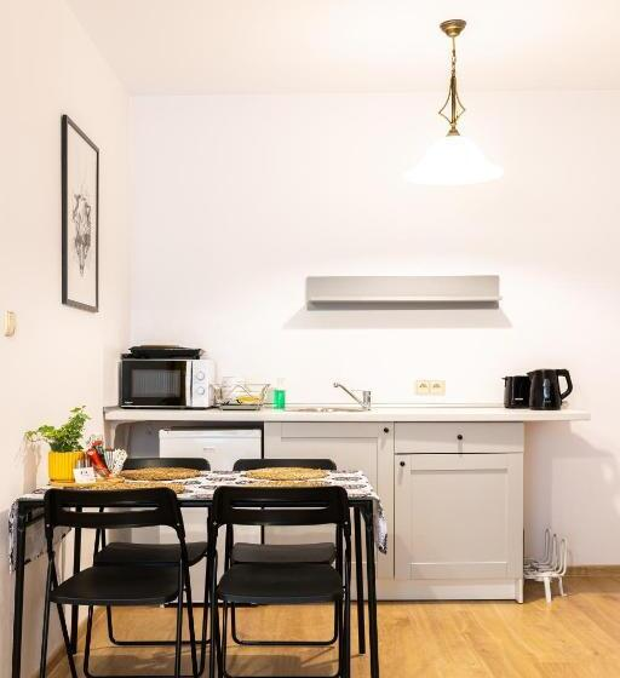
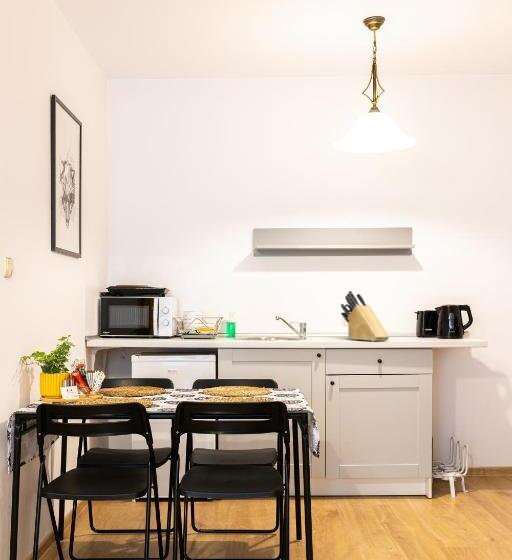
+ knife block [340,290,390,342]
